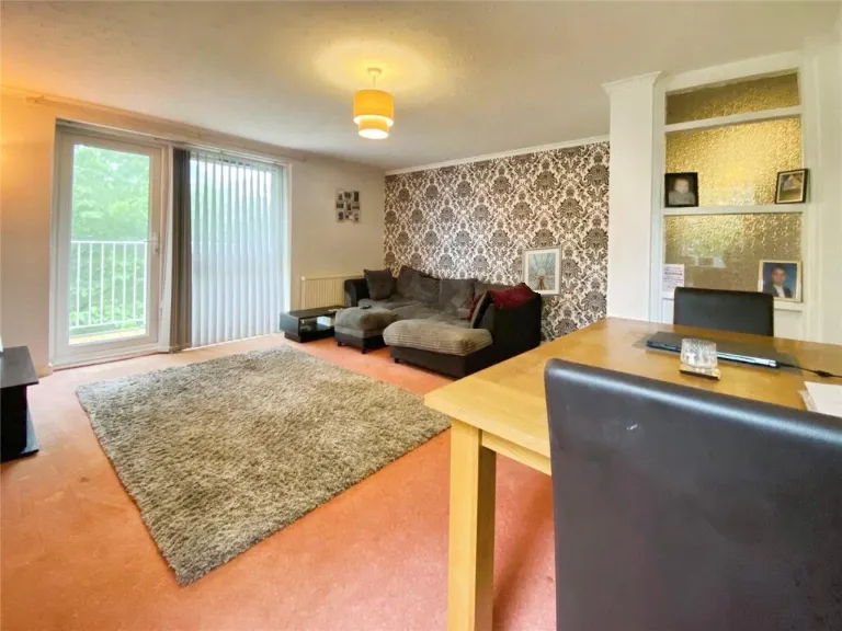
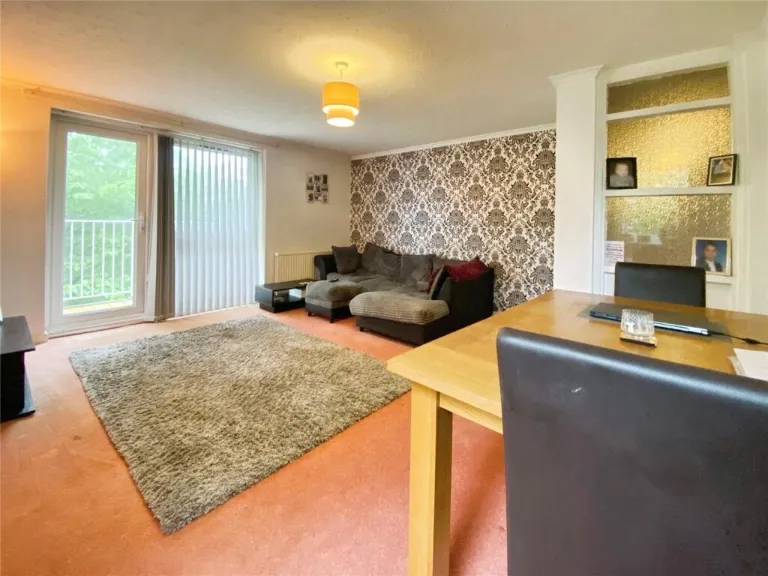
- picture frame [521,244,564,297]
